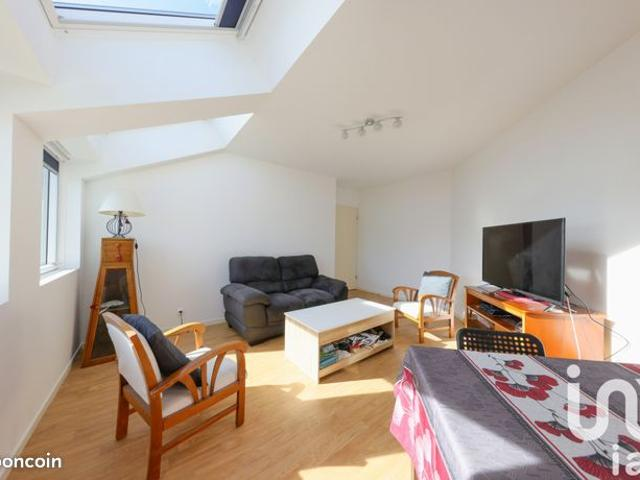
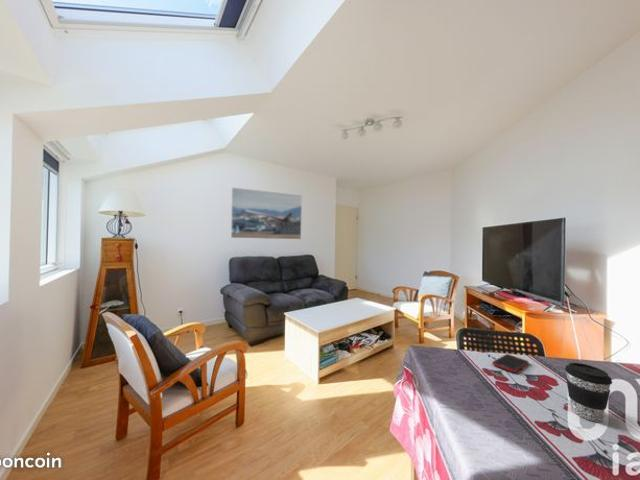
+ cell phone [491,353,529,374]
+ coffee cup [564,362,613,423]
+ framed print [230,186,303,240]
